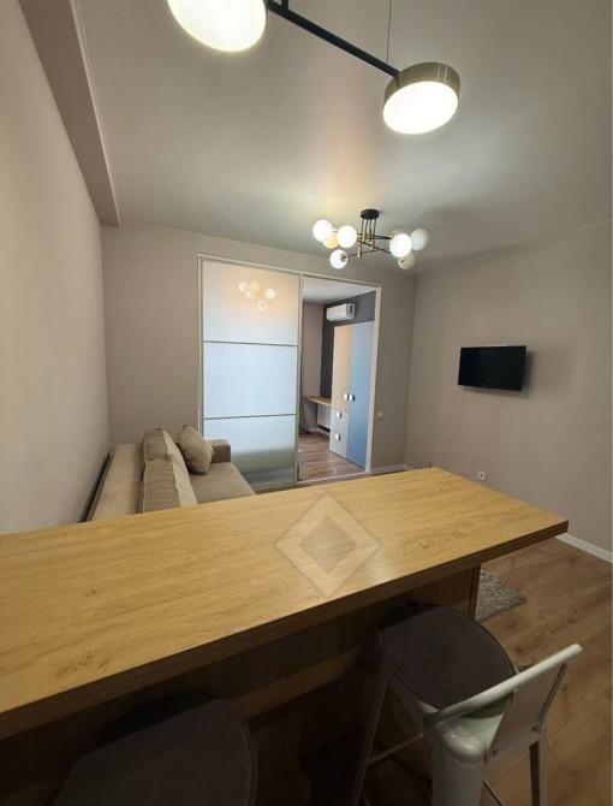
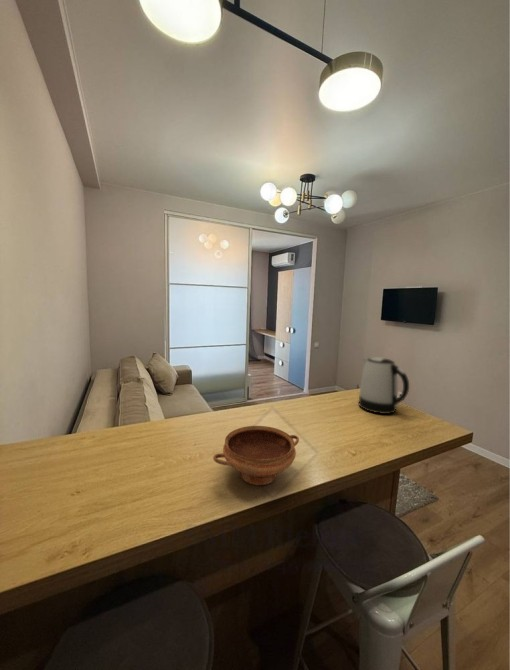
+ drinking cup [212,425,300,486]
+ kettle [358,357,410,415]
